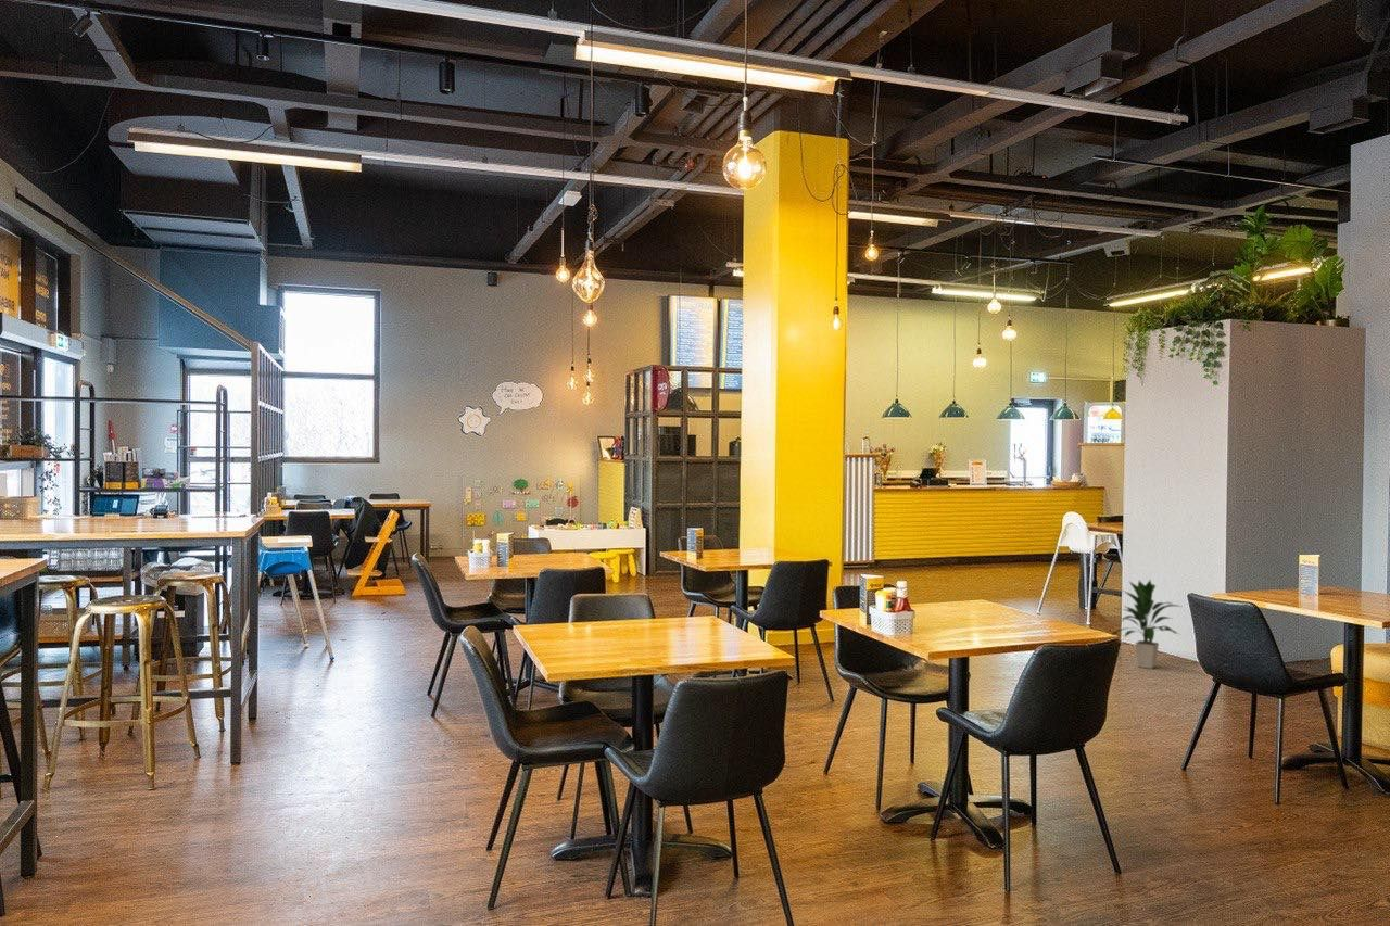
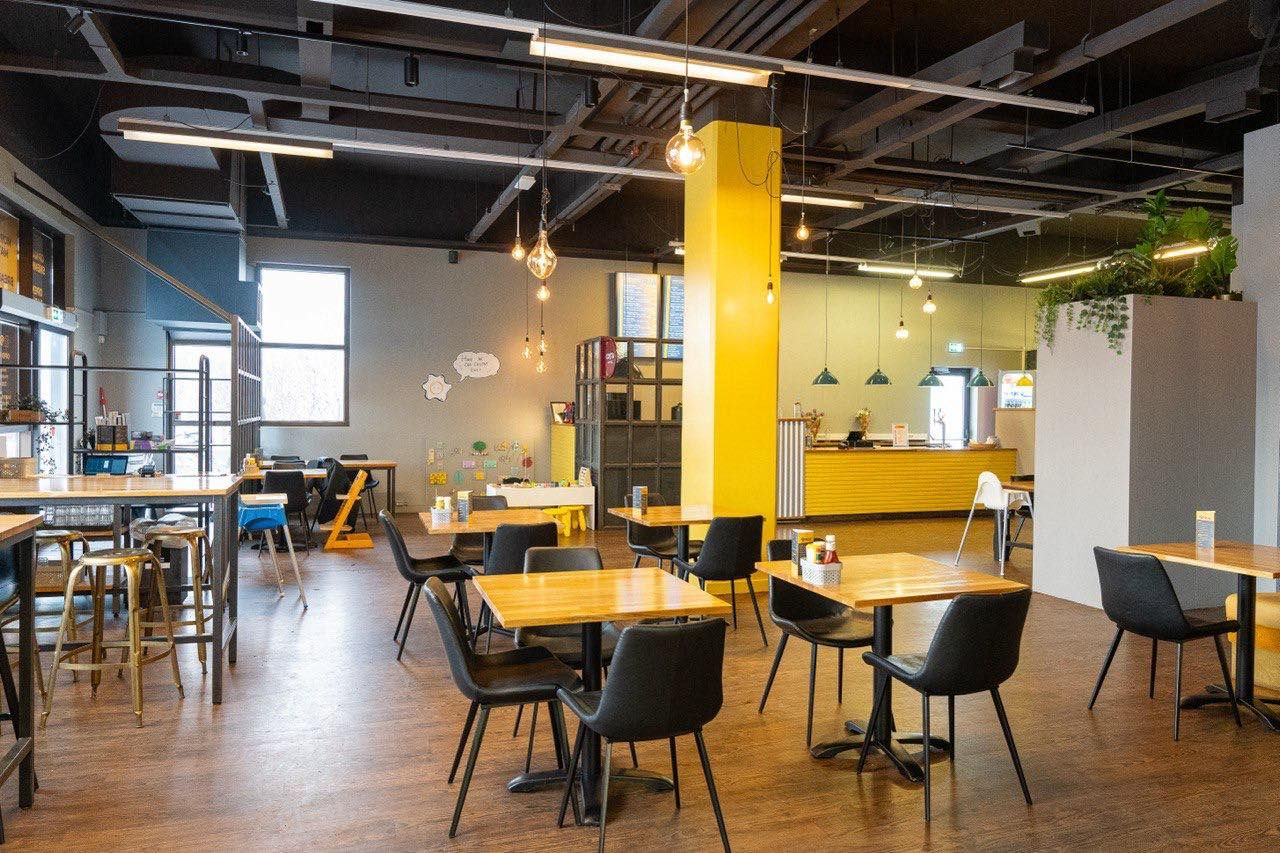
- indoor plant [1111,579,1183,670]
